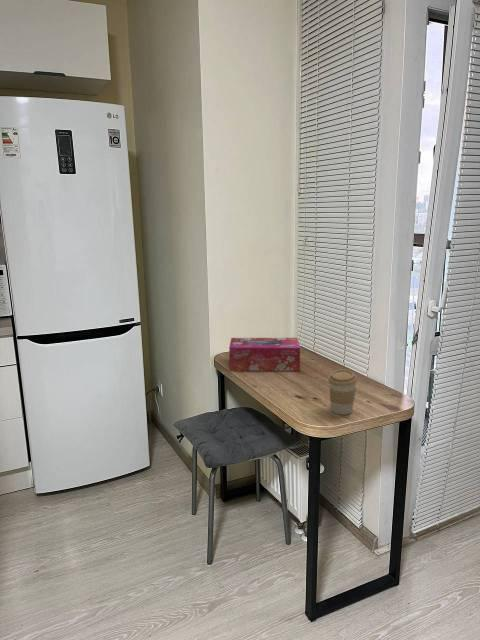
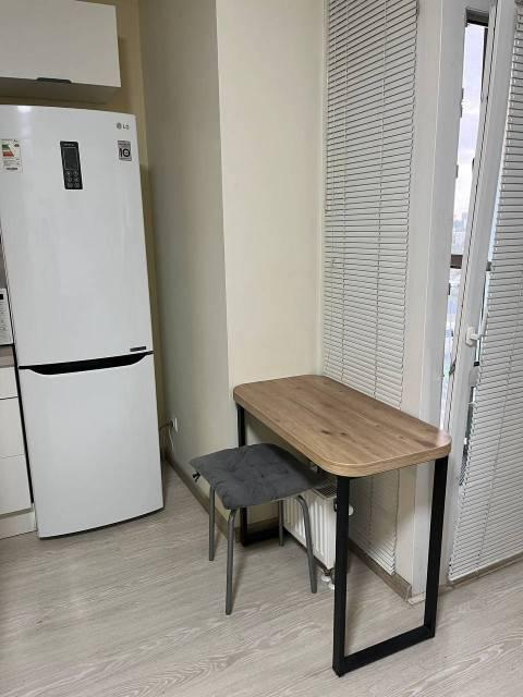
- coffee cup [327,369,358,416]
- tissue box [228,337,301,372]
